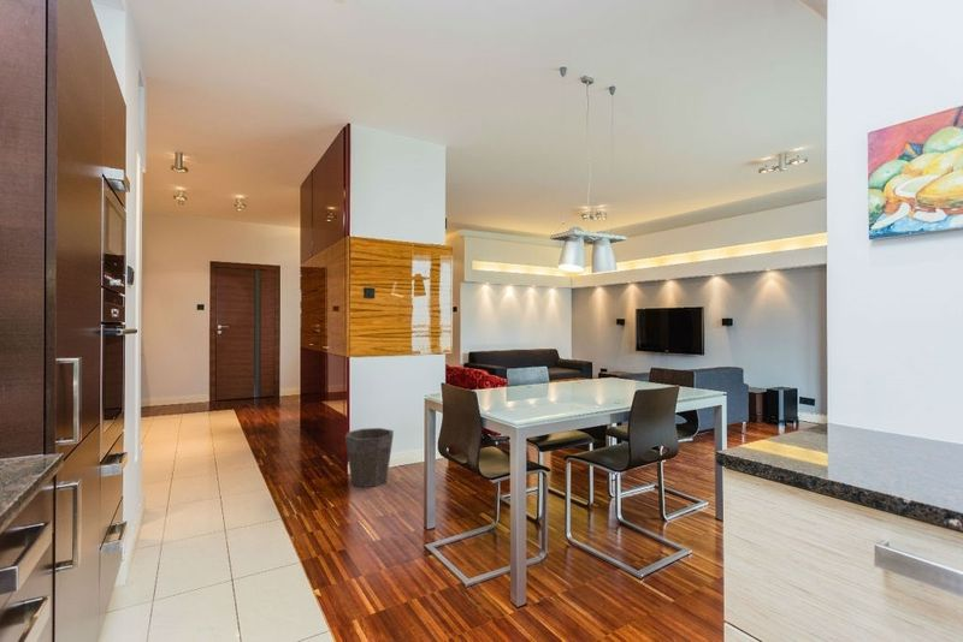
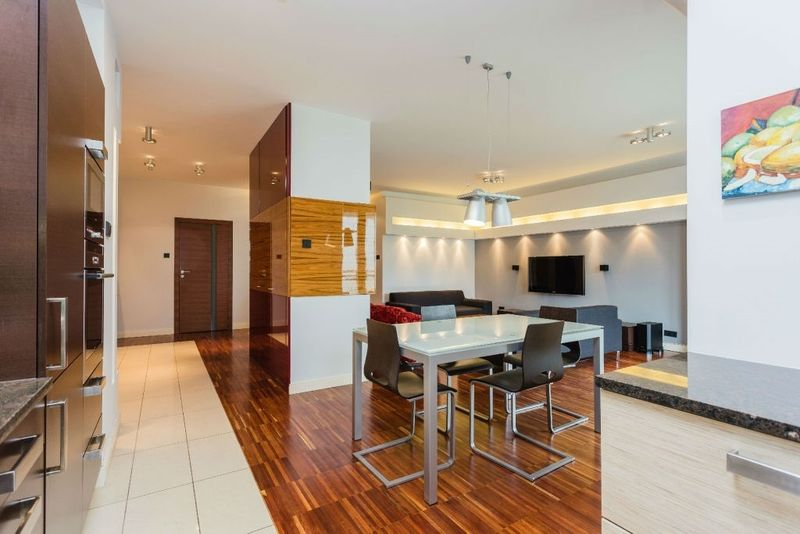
- waste bin [344,427,395,488]
